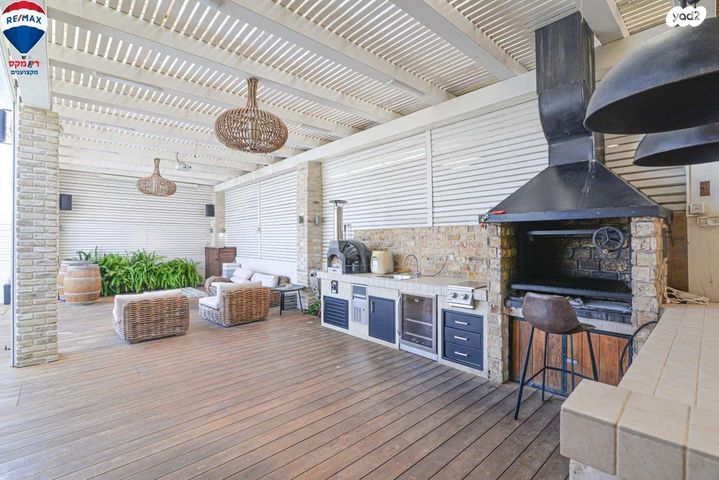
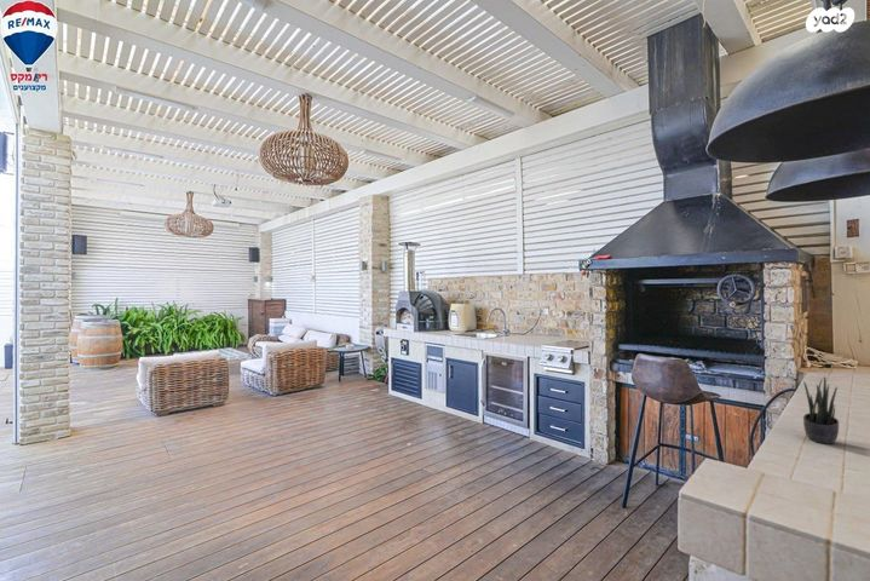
+ potted plant [802,375,840,445]
